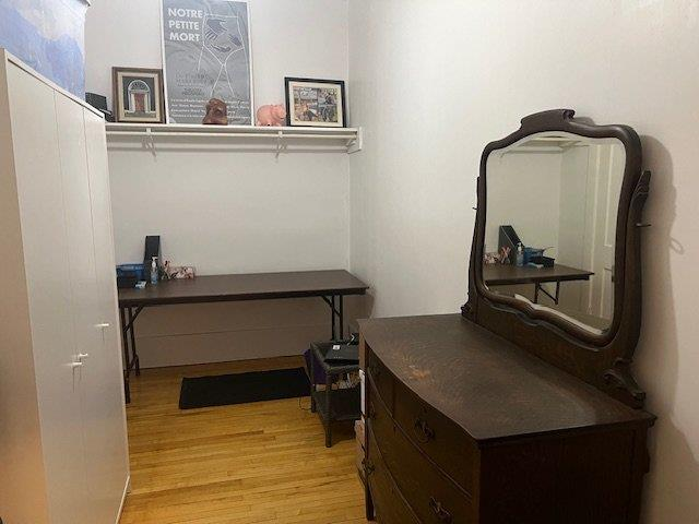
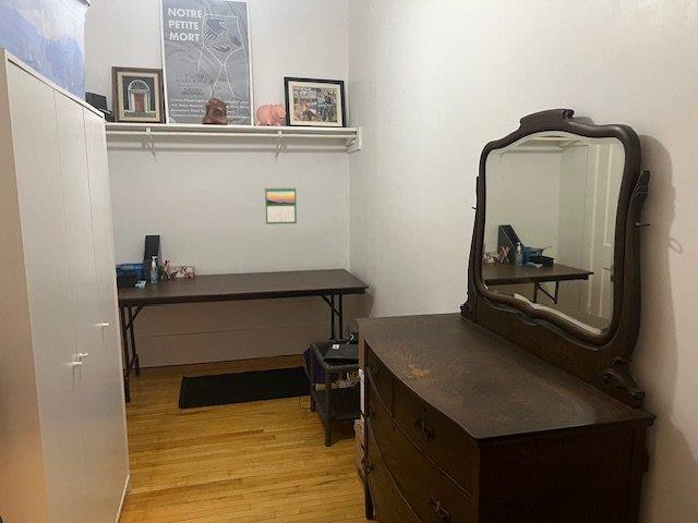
+ calendar [264,185,298,226]
